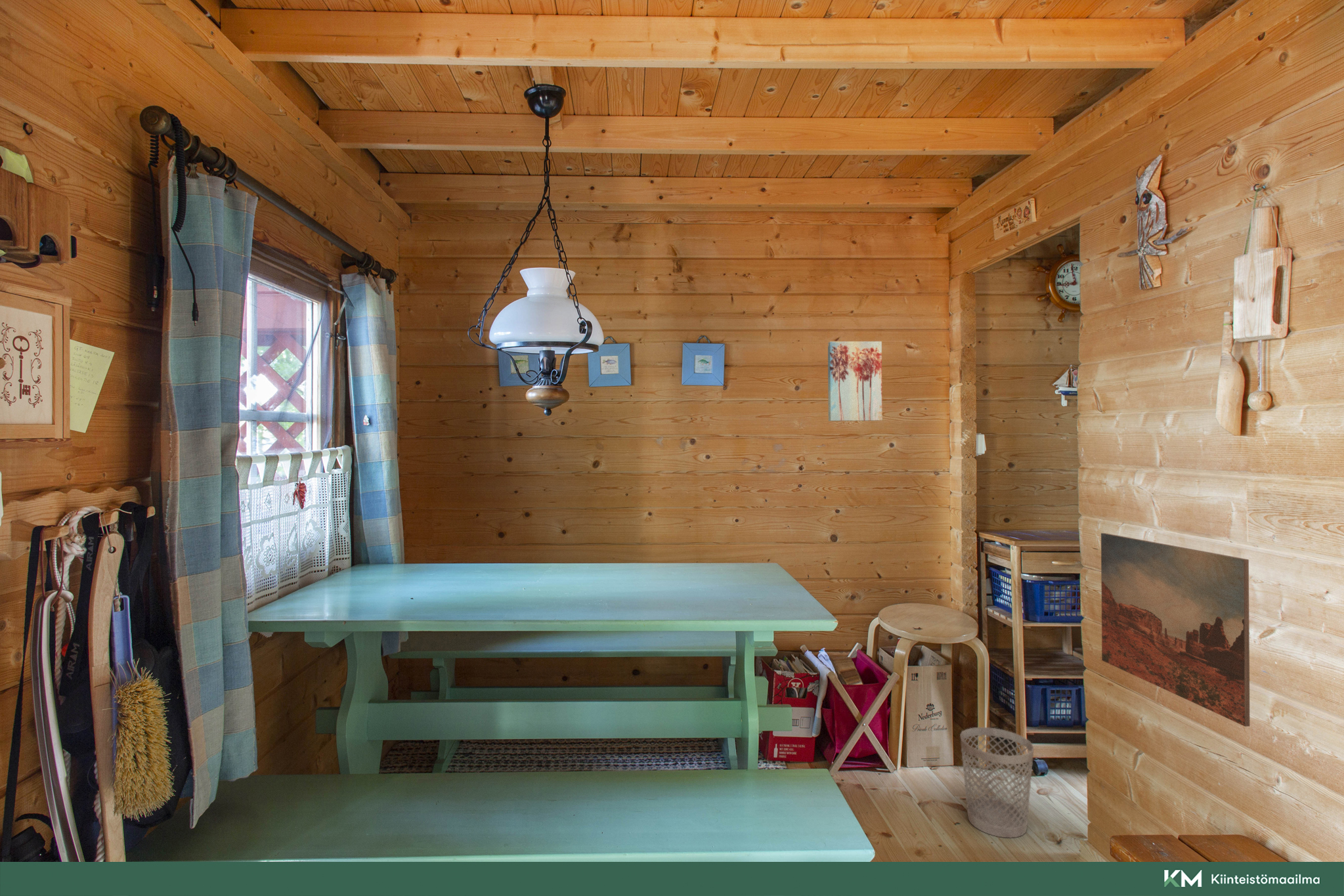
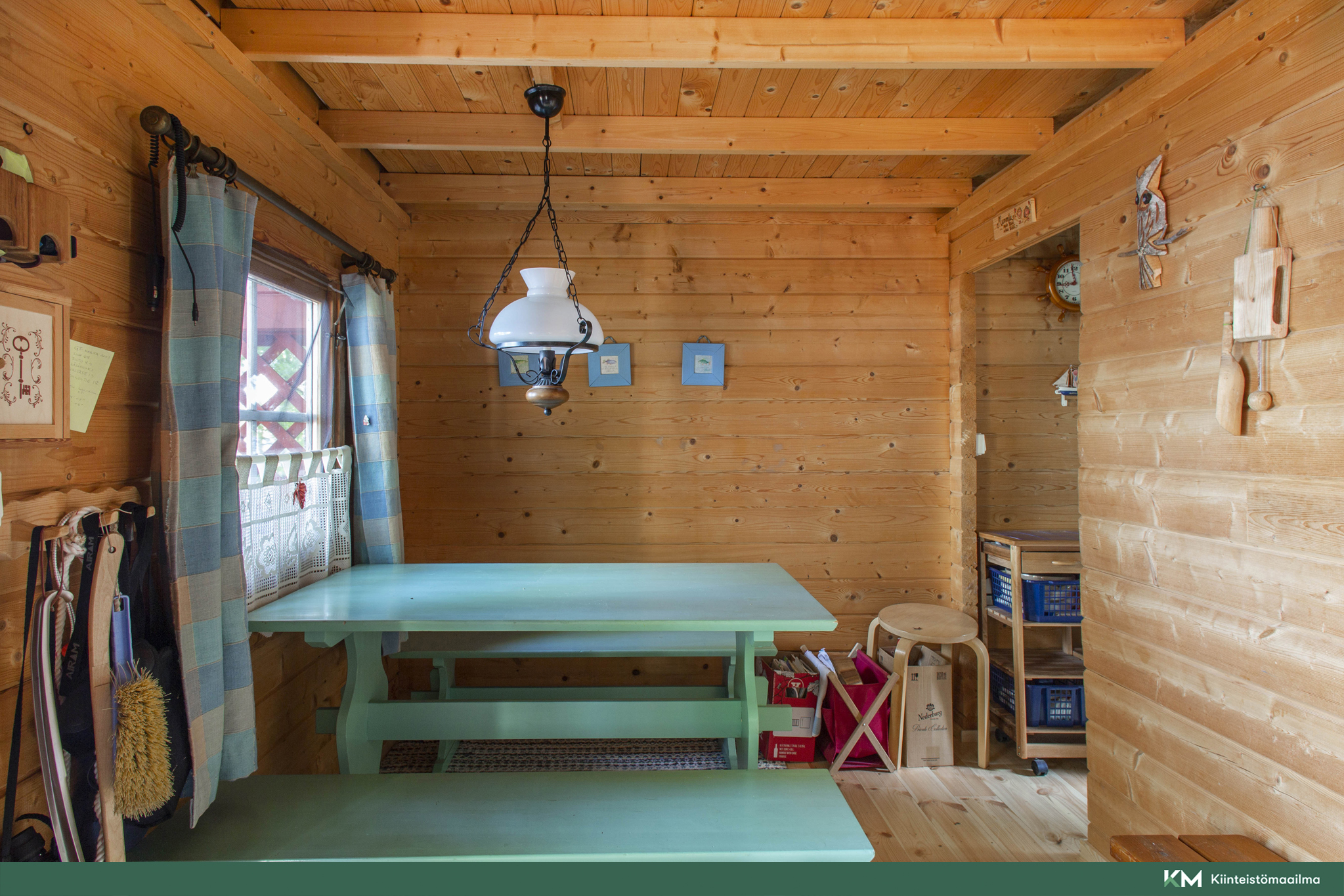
- wall art [1100,532,1251,727]
- wall art [827,341,883,422]
- wastebasket [959,727,1035,839]
